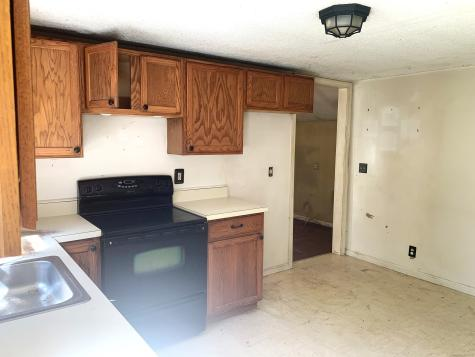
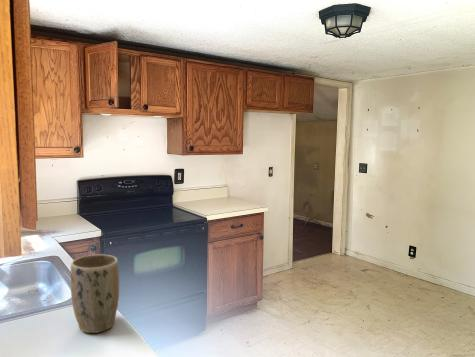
+ plant pot [70,253,120,334]
